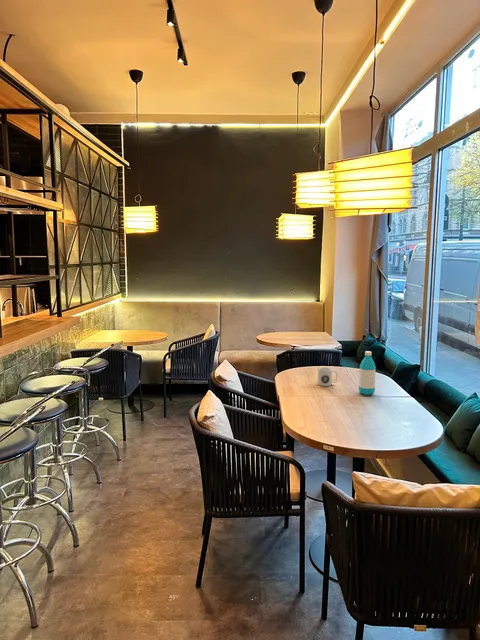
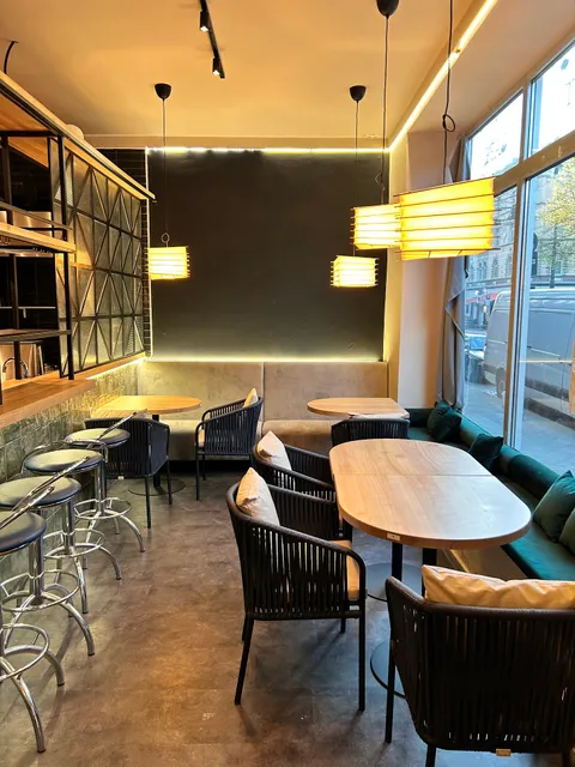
- water bottle [358,350,377,396]
- mug [317,366,338,387]
